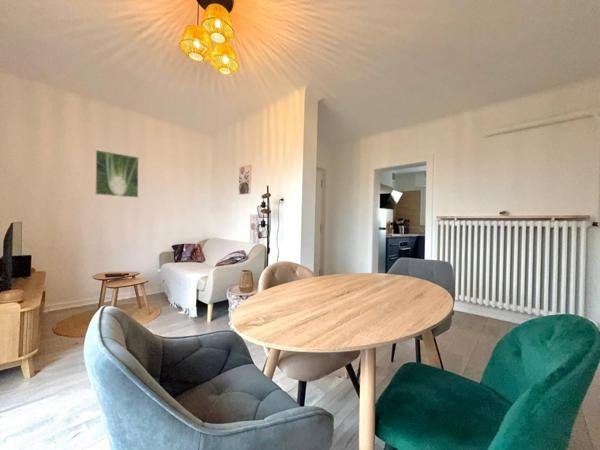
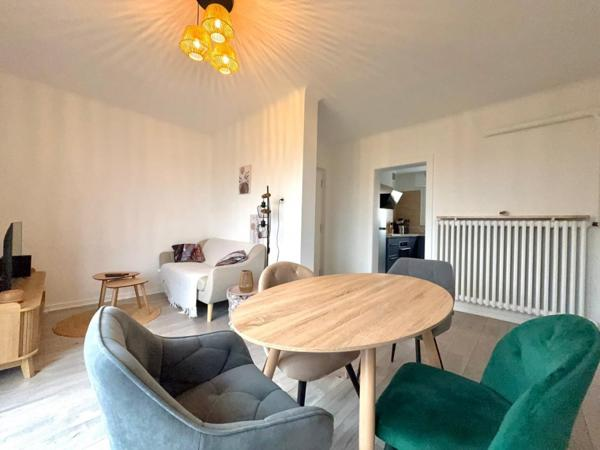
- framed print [94,149,140,199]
